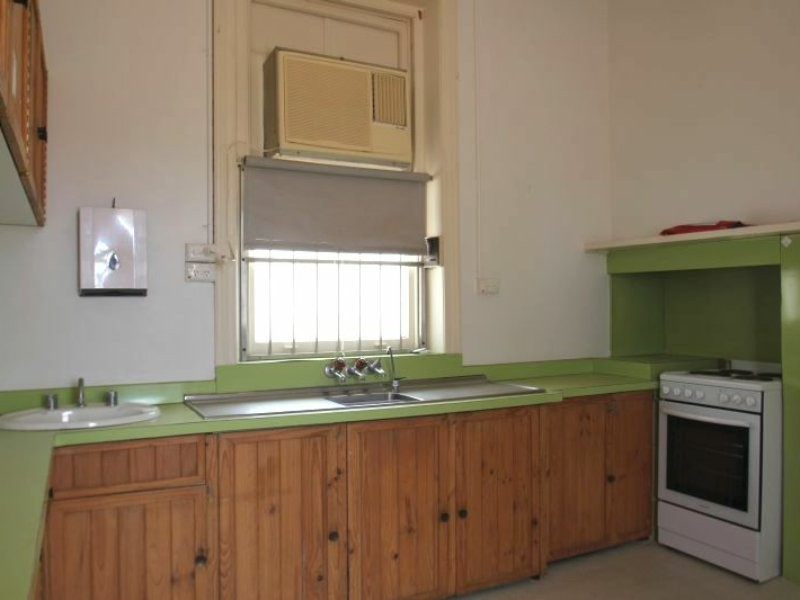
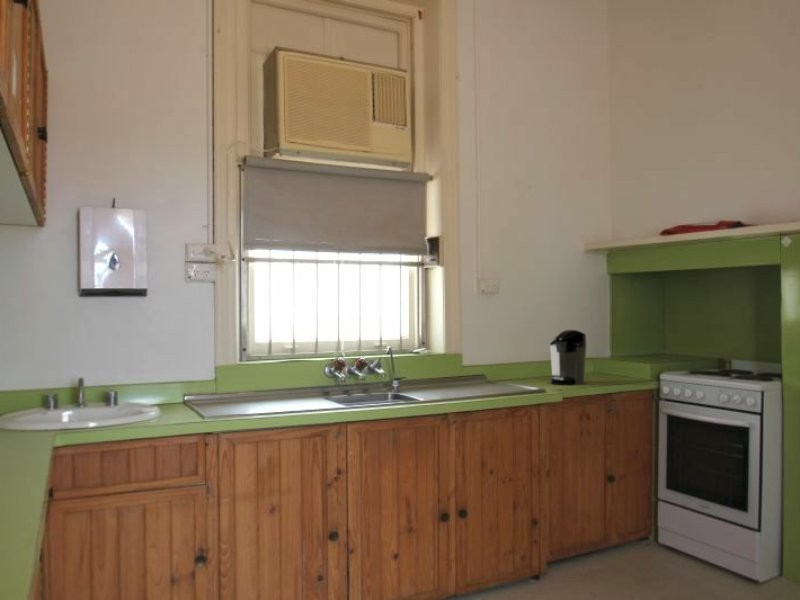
+ coffee maker [549,329,588,386]
